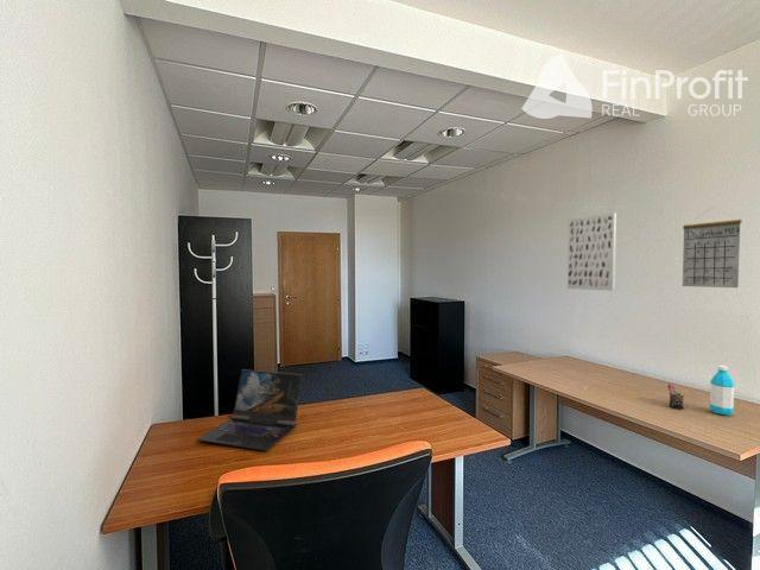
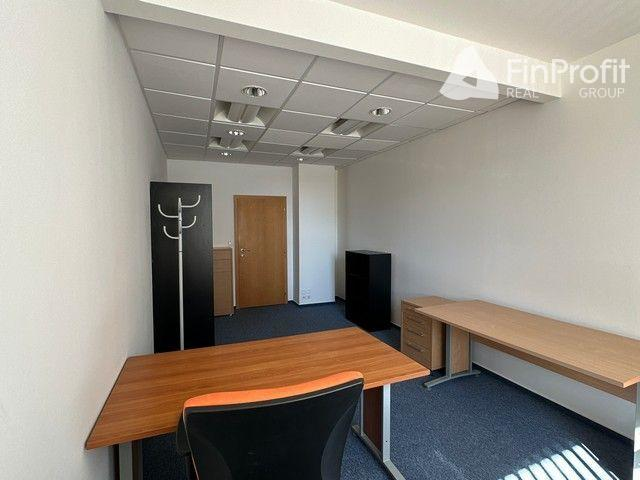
- pen holder [666,382,688,411]
- water bottle [709,365,736,417]
- wall art [566,211,618,292]
- laptop [196,368,304,451]
- calendar [682,207,743,289]
